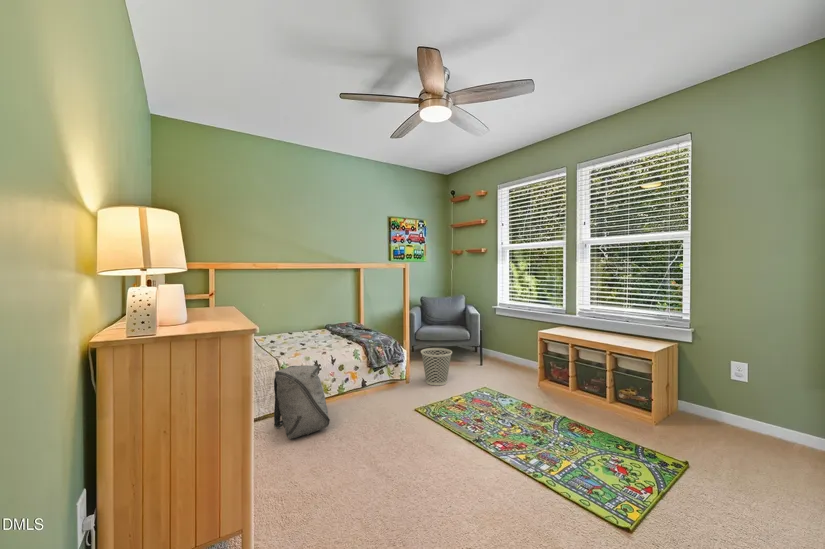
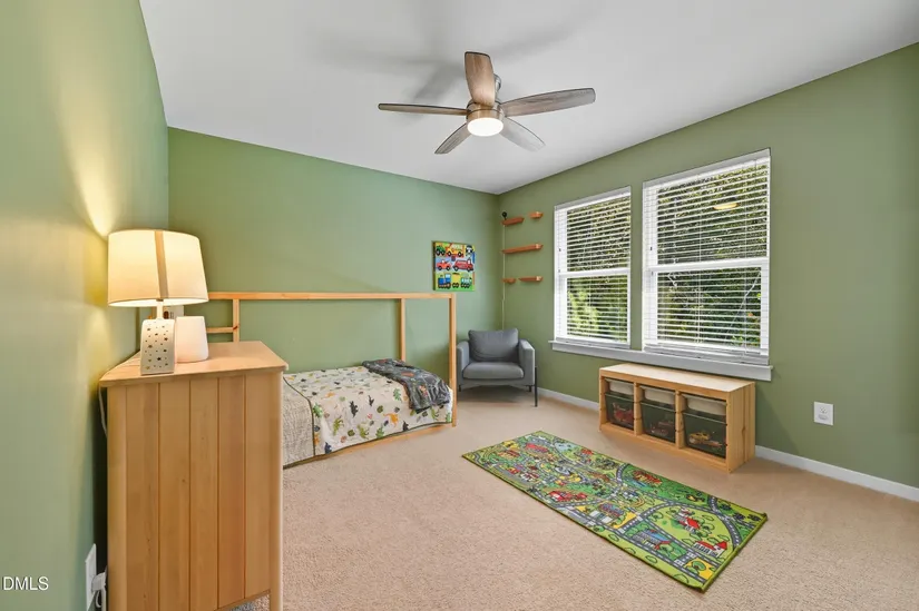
- wastebasket [420,347,453,386]
- backpack [273,364,331,440]
